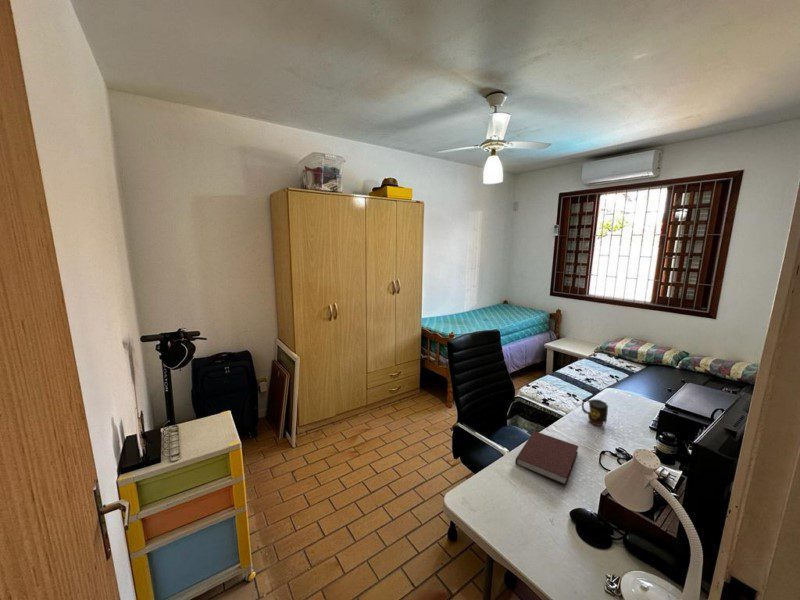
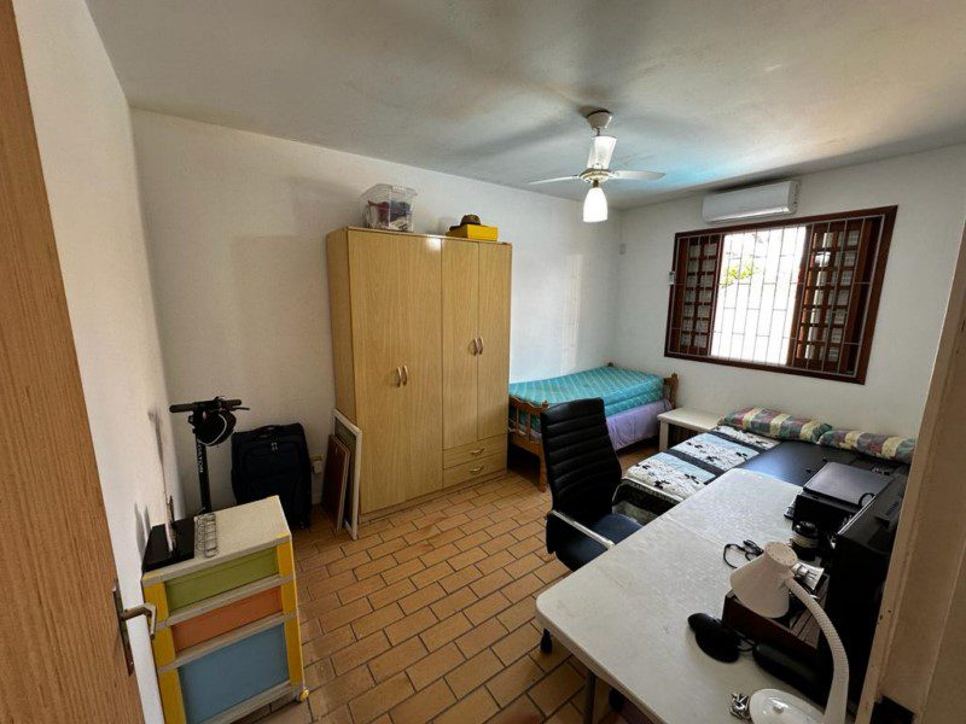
- notebook [515,430,579,486]
- mug [581,398,609,427]
